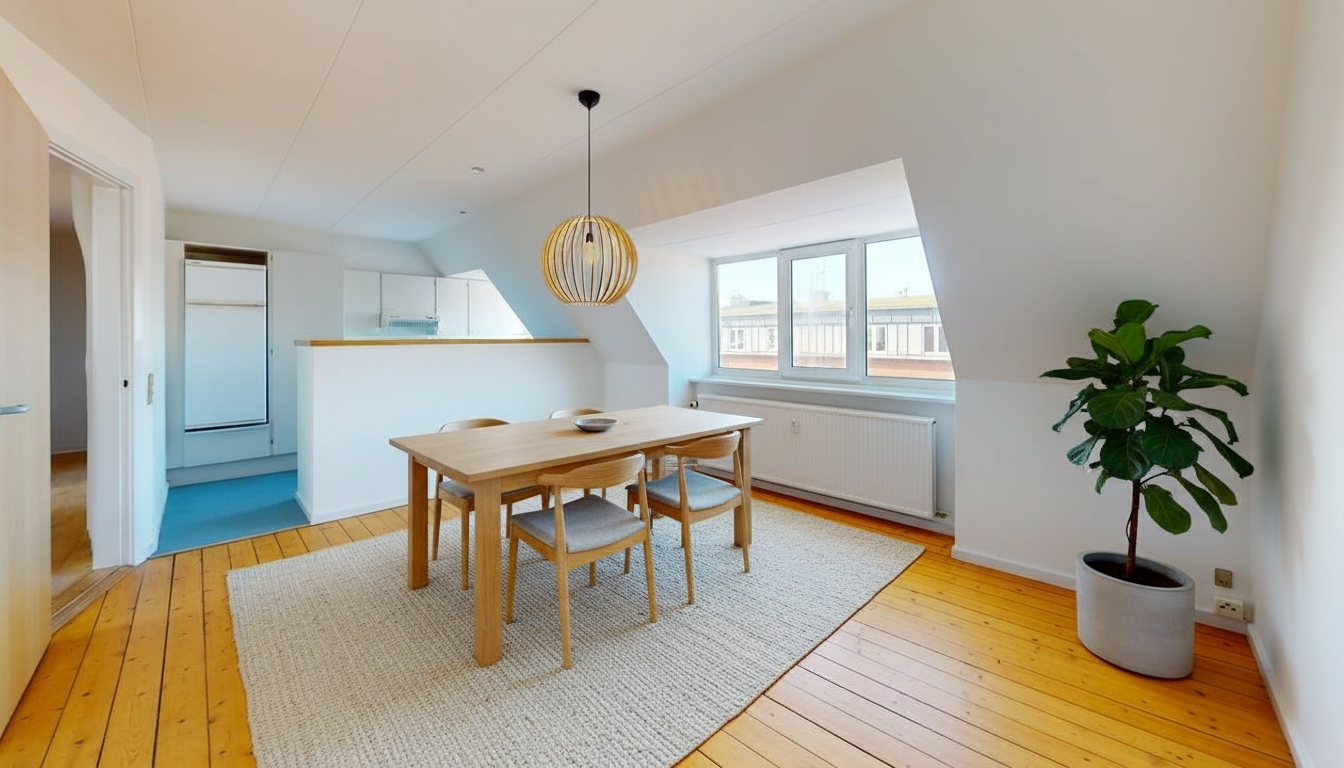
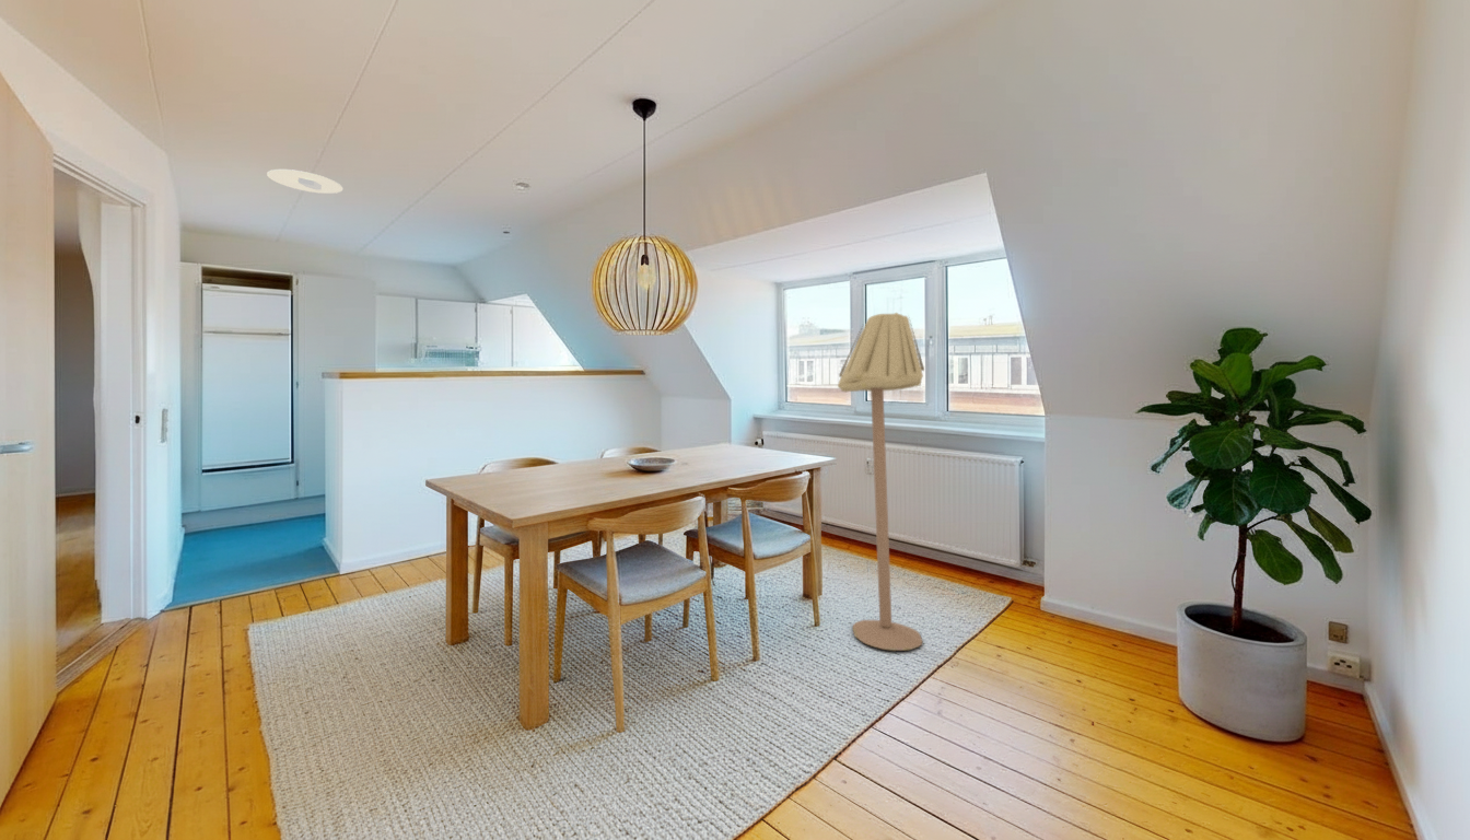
+ recessed light [266,168,343,195]
+ floor lamp [837,312,925,652]
